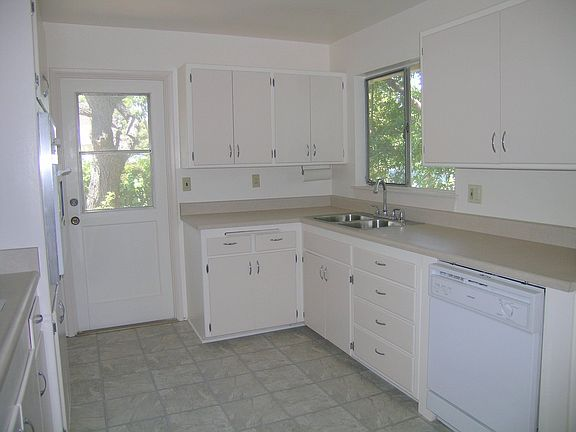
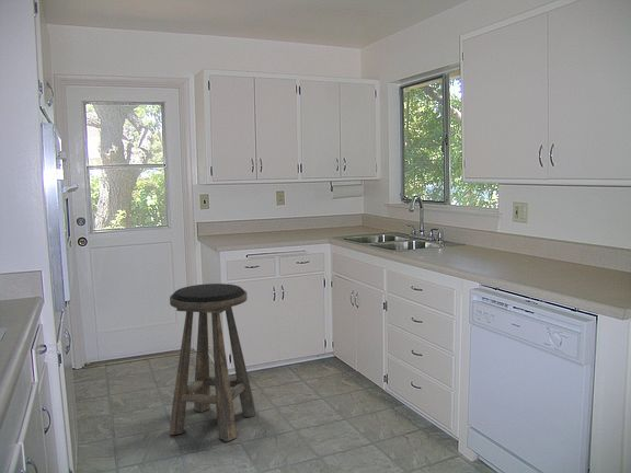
+ stool [169,282,256,442]
